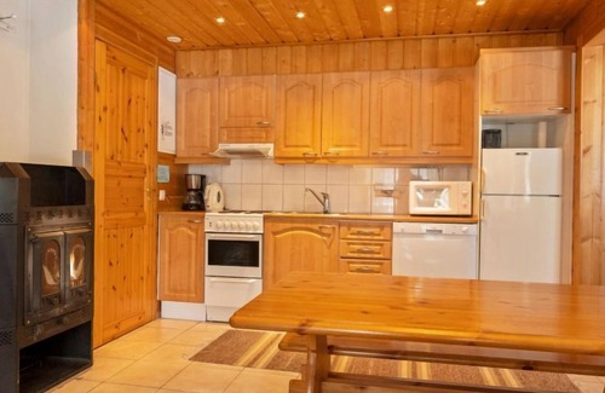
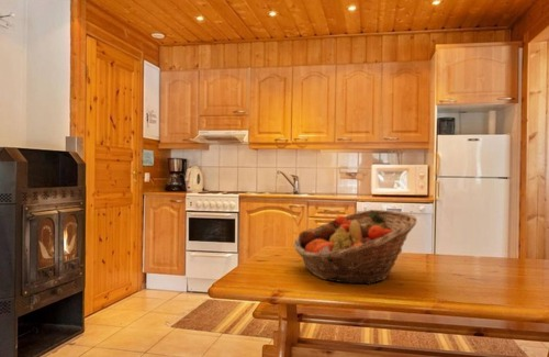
+ fruit basket [292,209,418,286]
